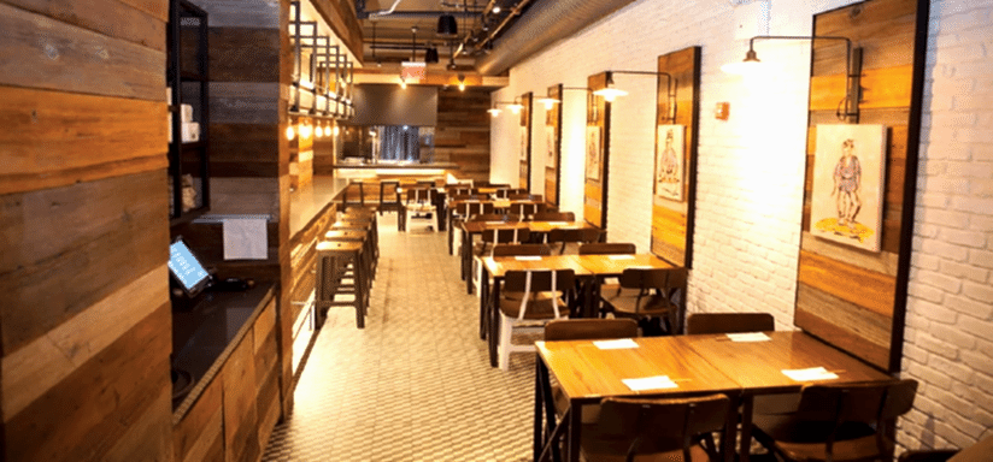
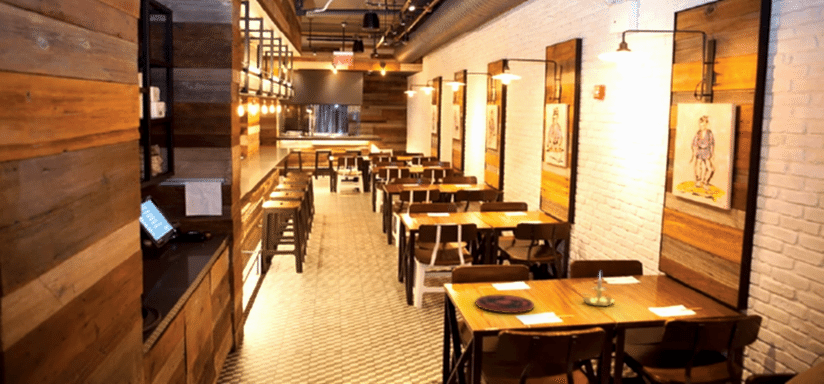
+ candle holder [580,270,616,307]
+ plate [474,294,535,314]
